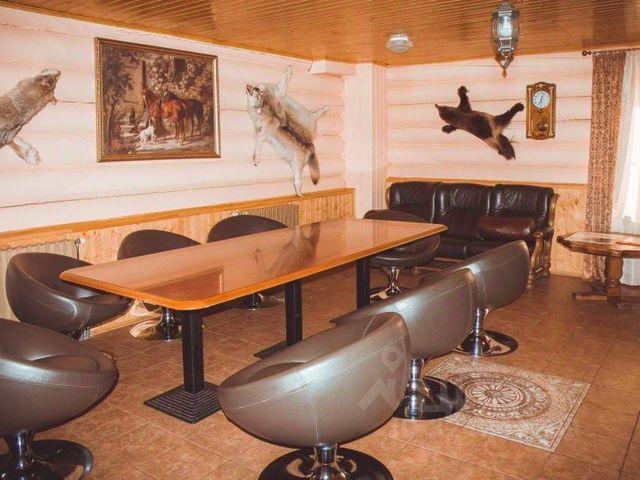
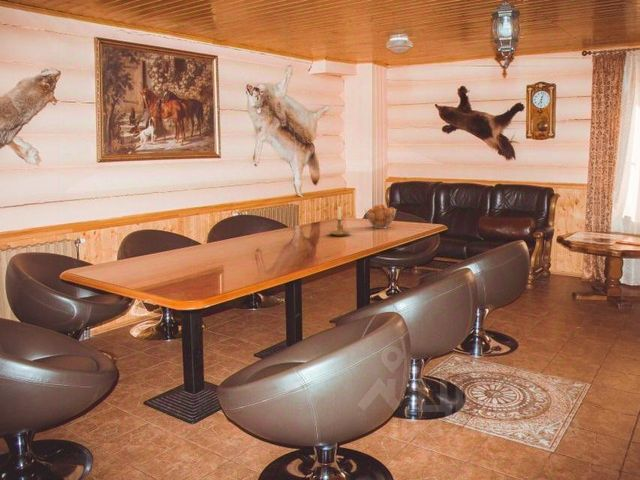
+ fruit basket [364,203,397,229]
+ candle holder [327,204,352,237]
